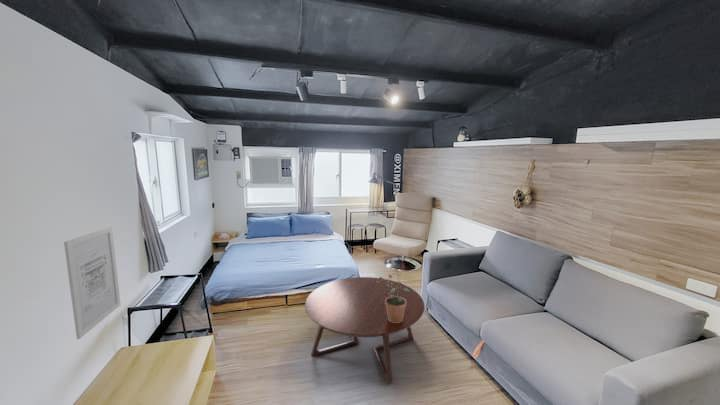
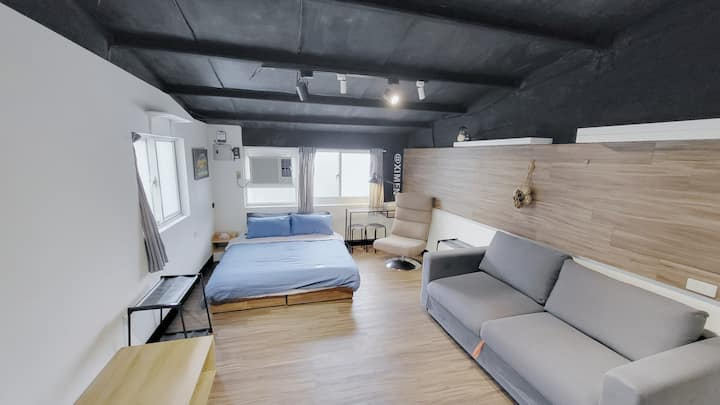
- coffee table [304,276,425,385]
- wall art [63,226,122,340]
- potted plant [376,258,409,323]
